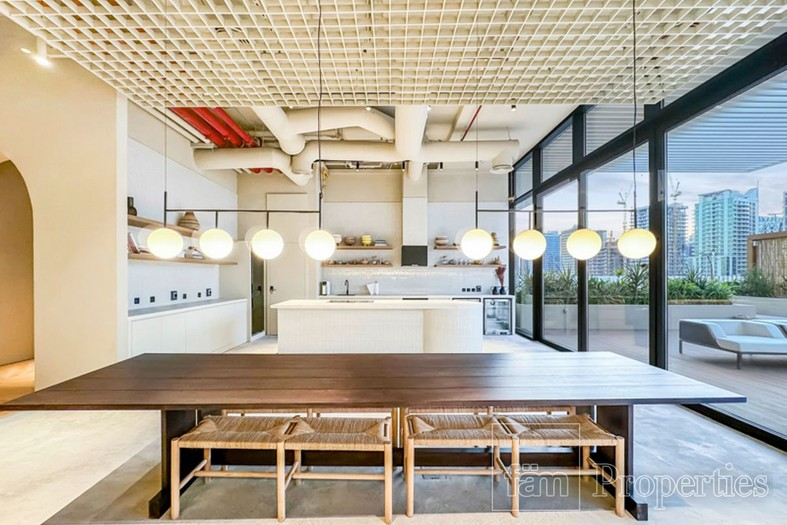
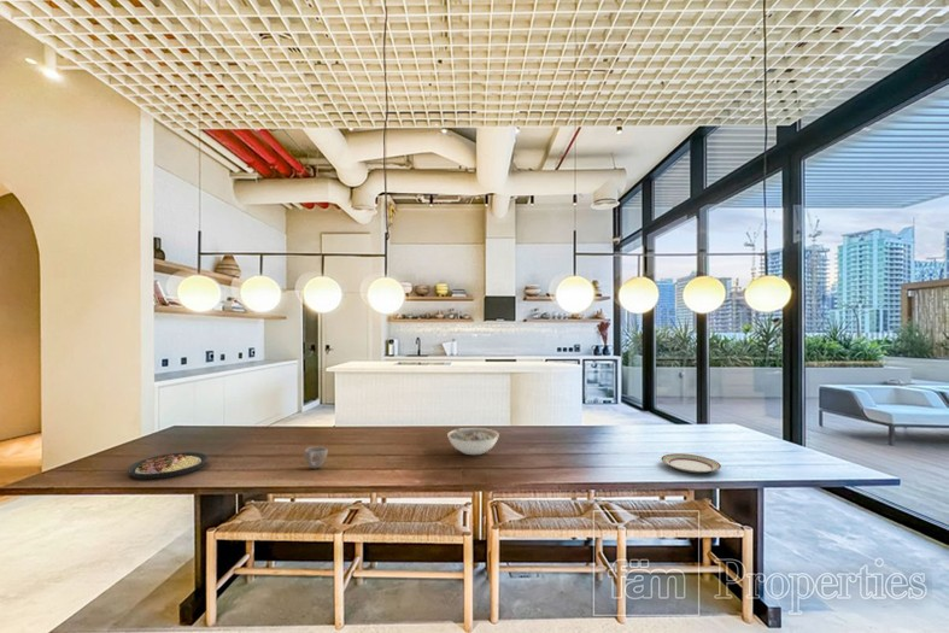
+ bowl [446,427,500,456]
+ cup [303,446,329,469]
+ plate [127,451,209,481]
+ plate [660,452,722,474]
